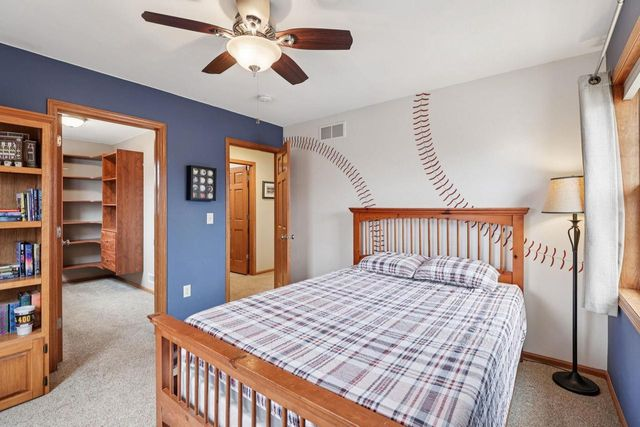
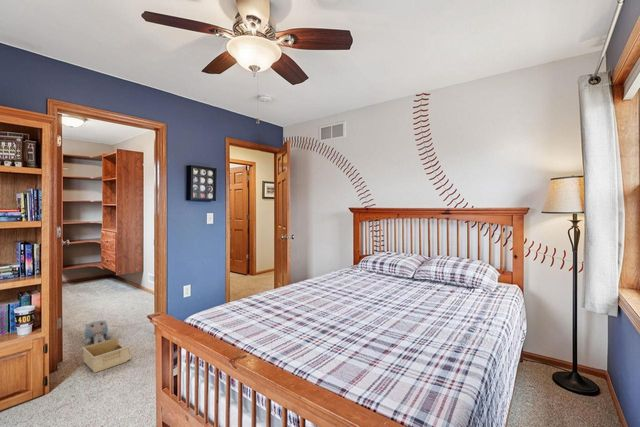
+ plush toy [84,319,113,345]
+ storage bin [81,337,133,374]
